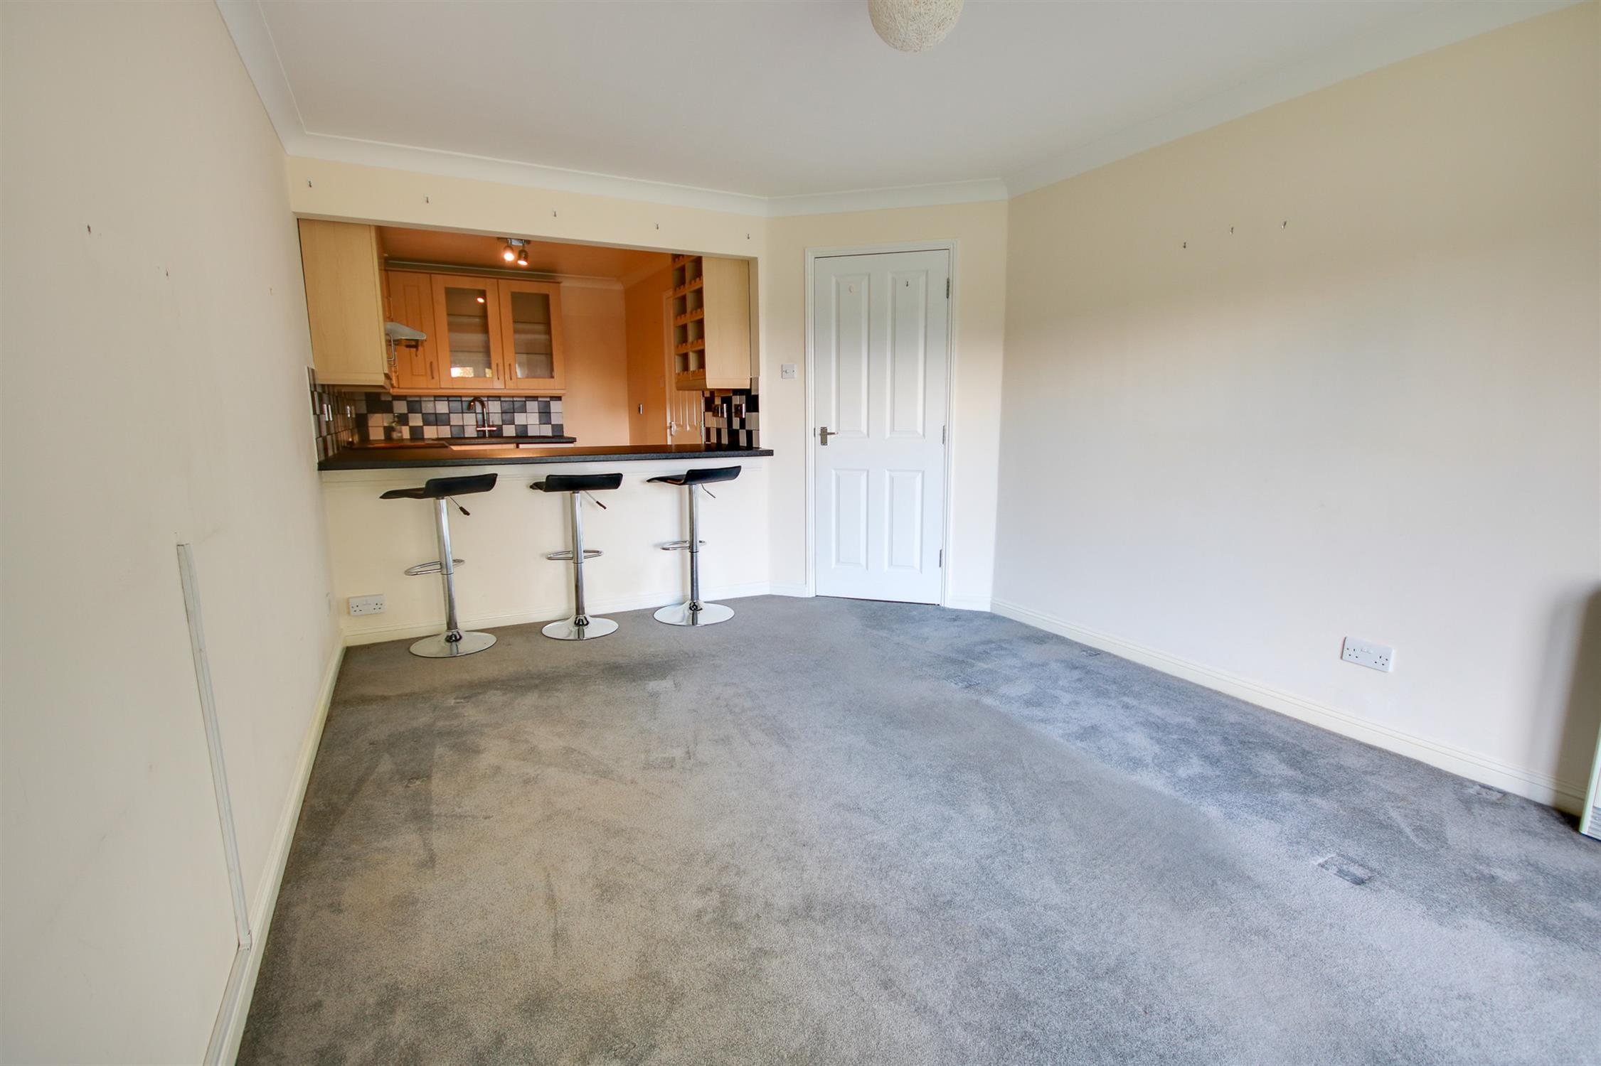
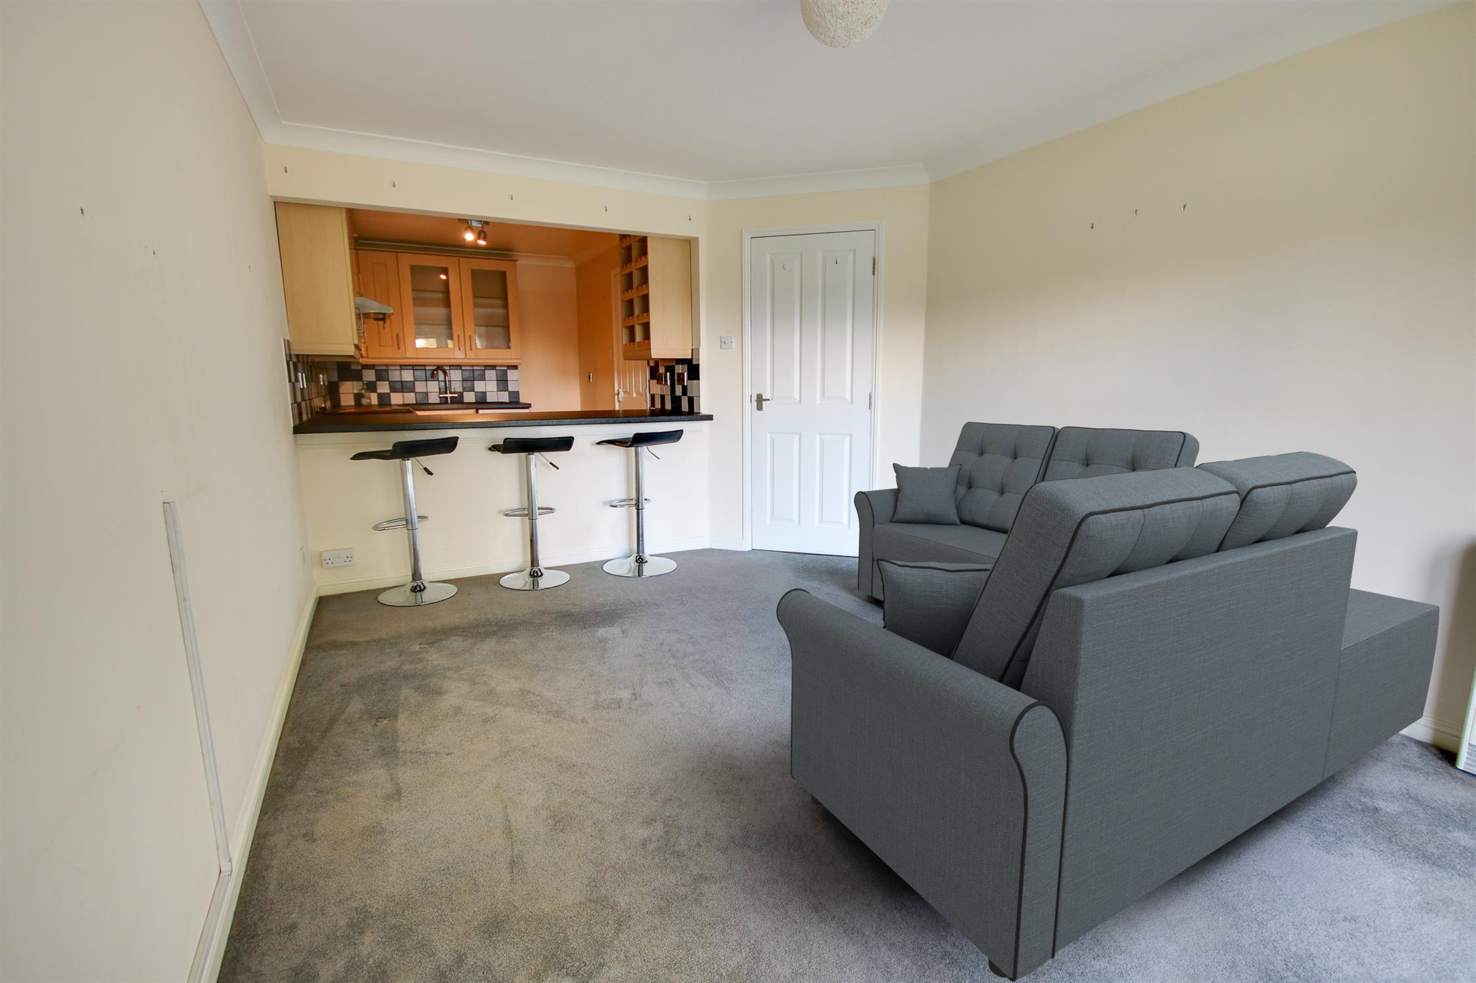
+ sofa [776,421,1440,982]
